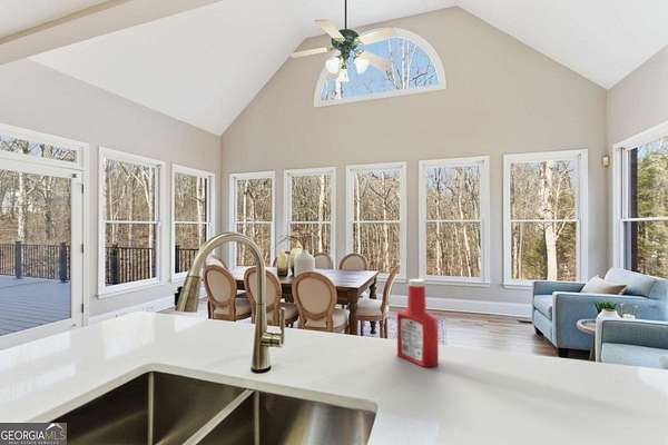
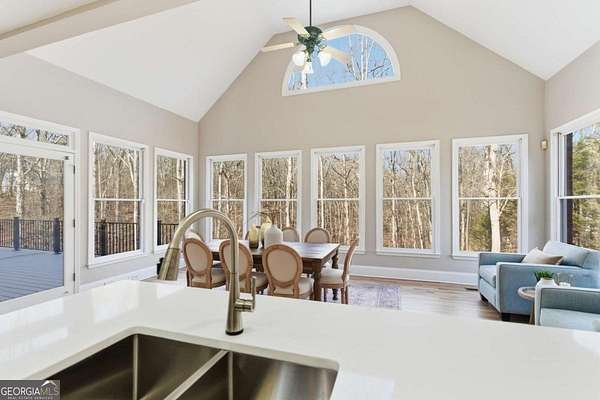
- soap bottle [396,278,440,368]
